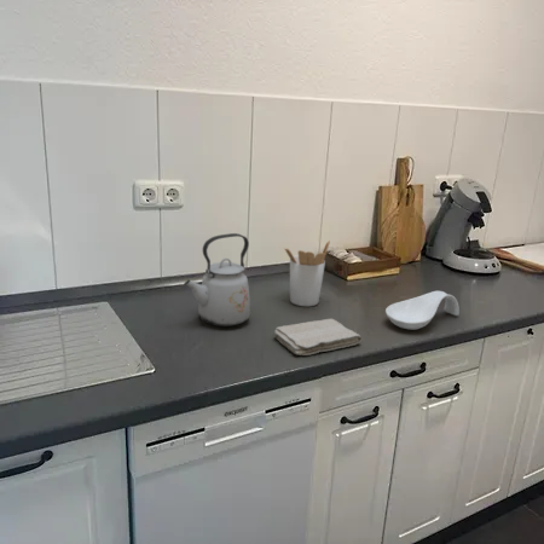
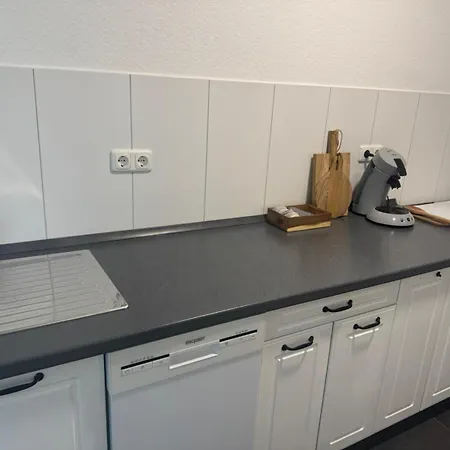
- spoon rest [384,290,461,331]
- utensil holder [283,239,331,307]
- washcloth [273,318,363,357]
- kettle [183,232,251,328]
